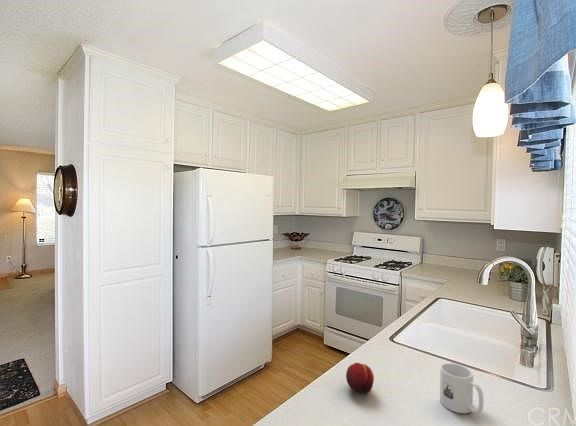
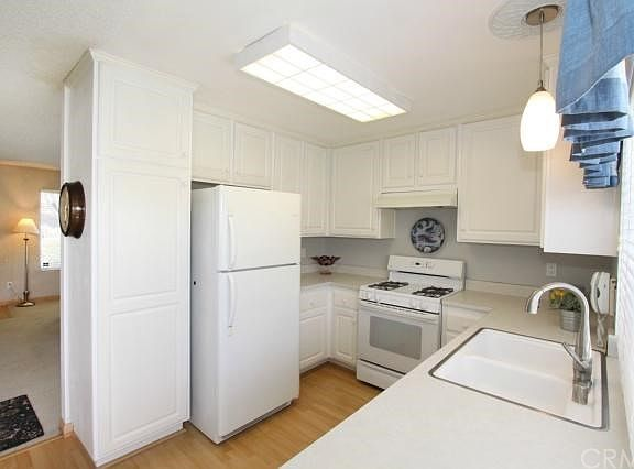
- mug [439,362,484,415]
- fruit [345,362,375,395]
